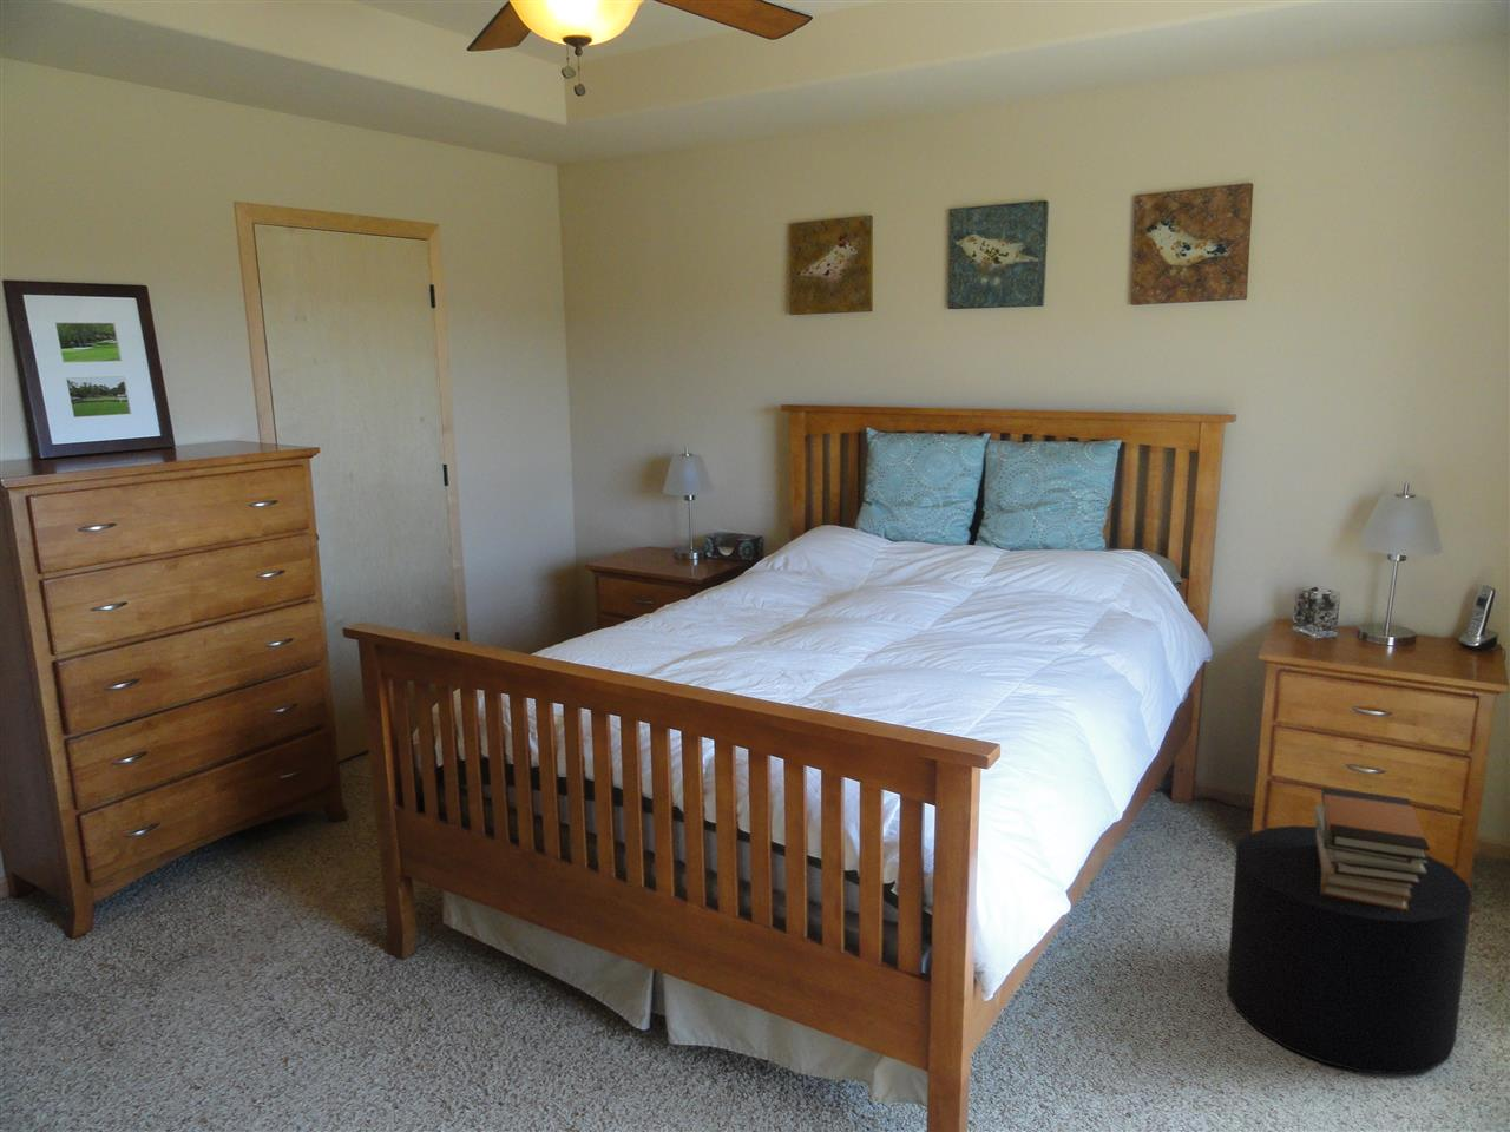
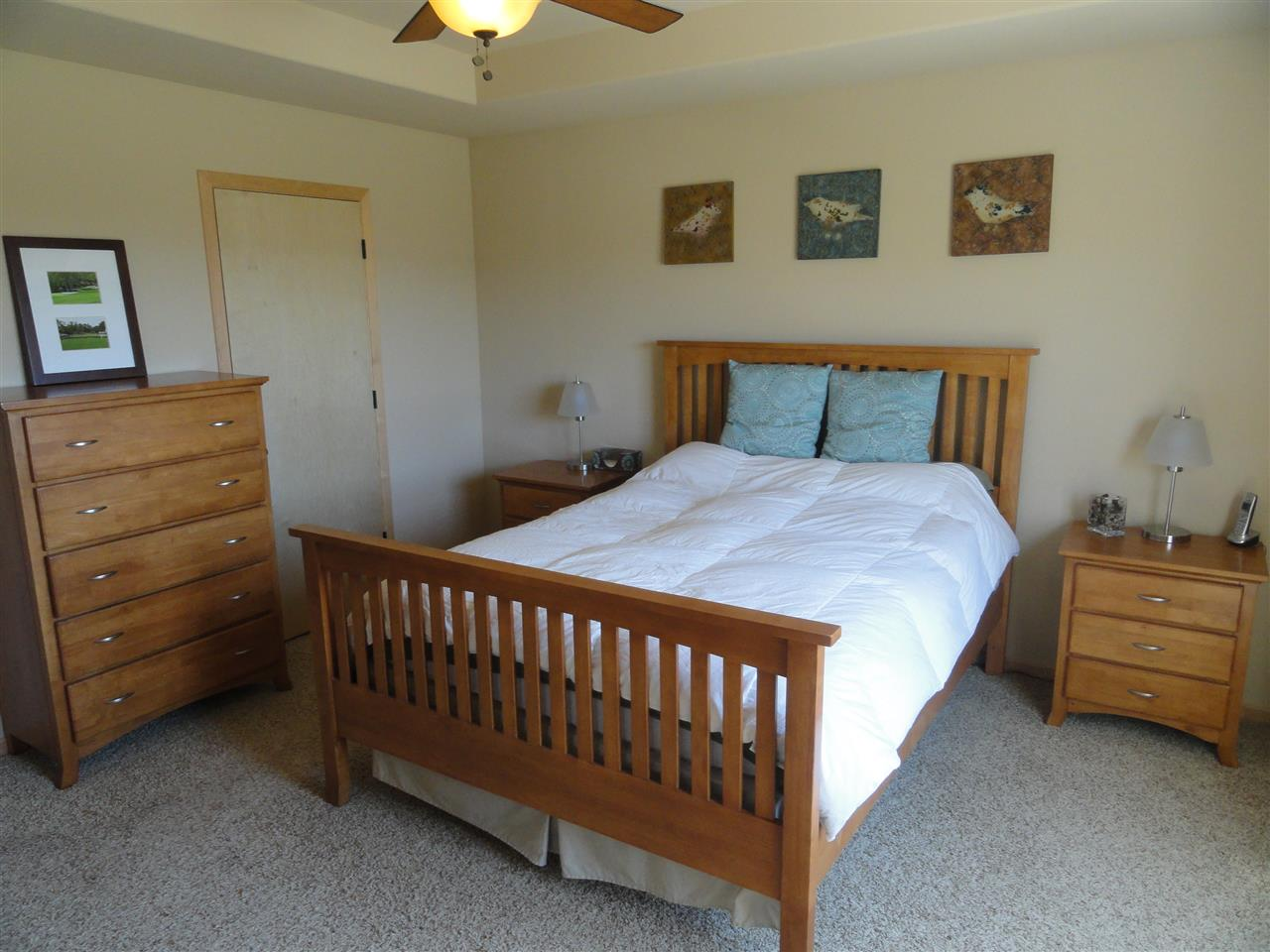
- stool [1226,824,1473,1075]
- book stack [1314,786,1432,911]
